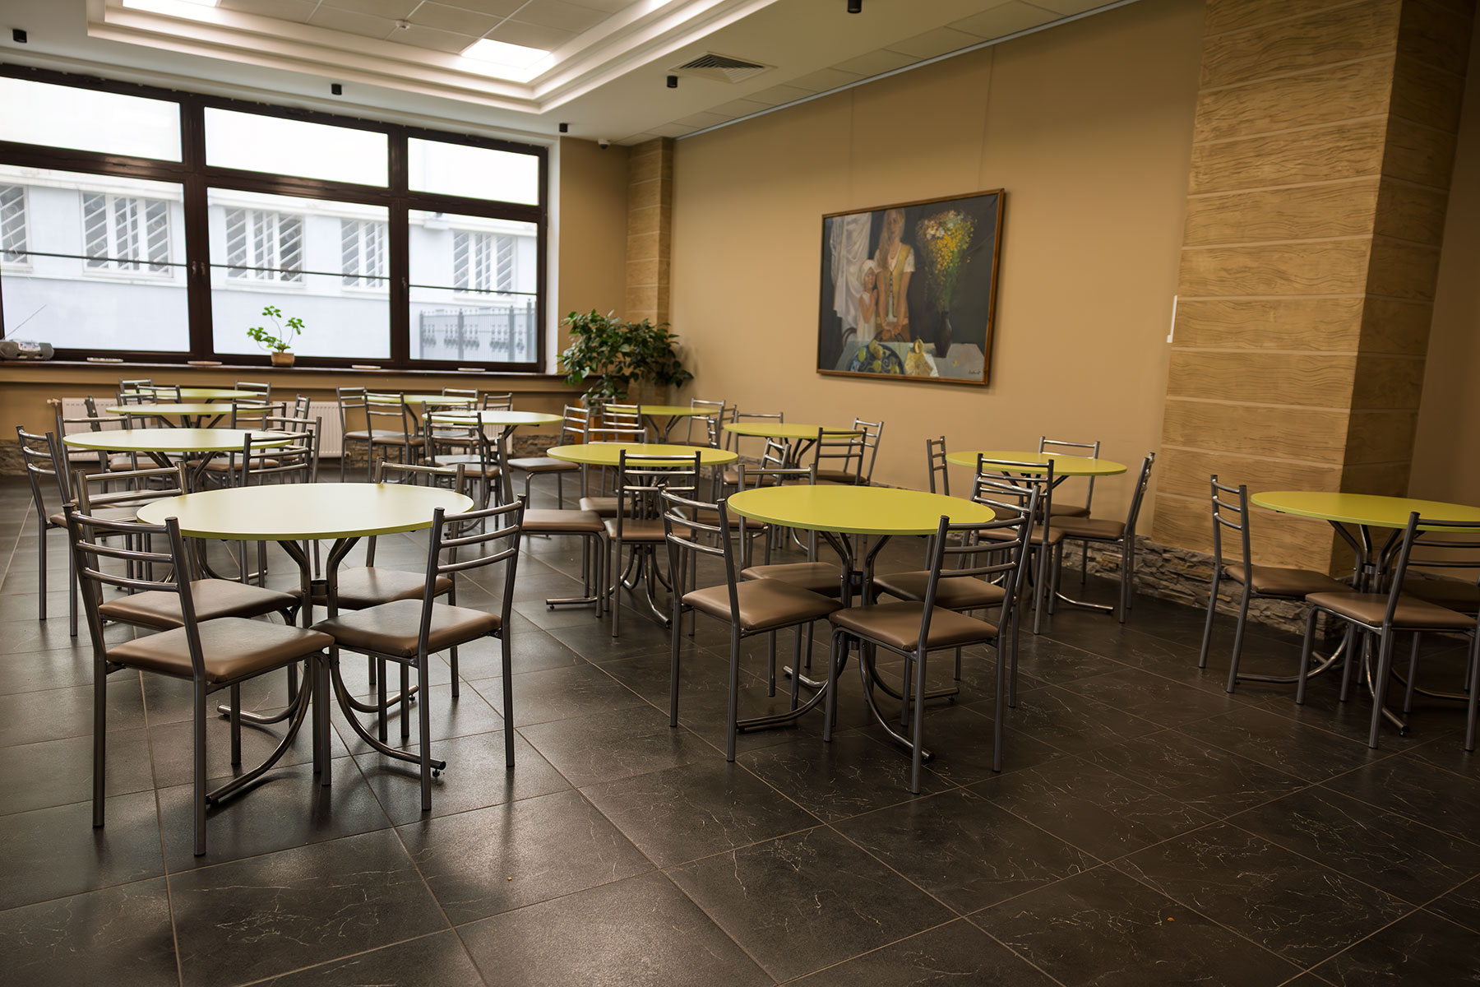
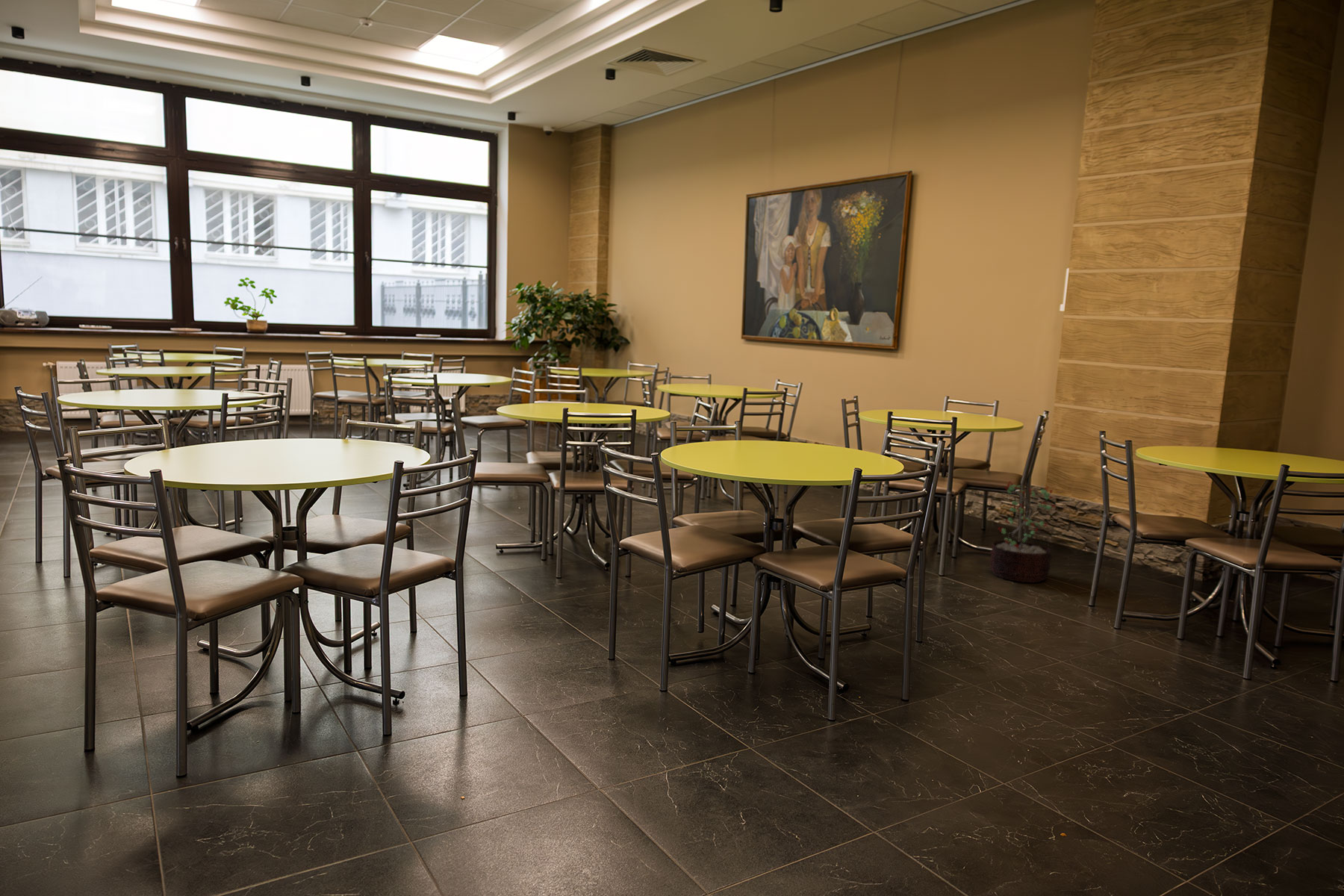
+ decorative plant [989,480,1056,583]
